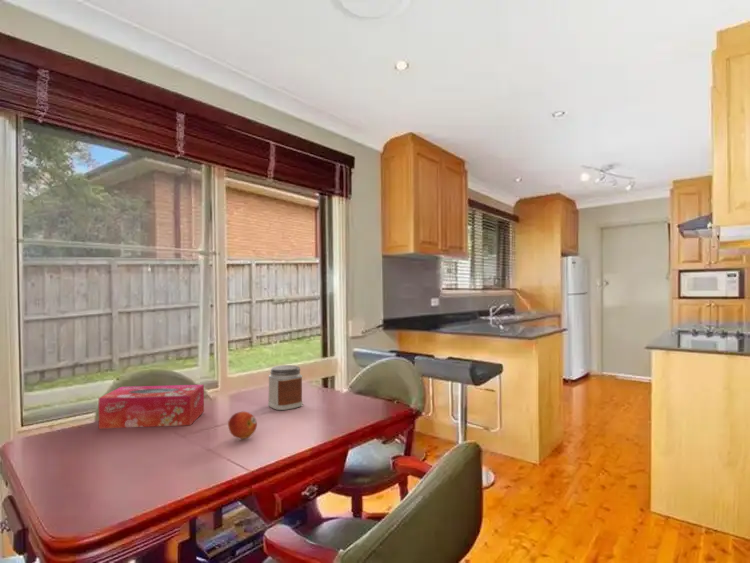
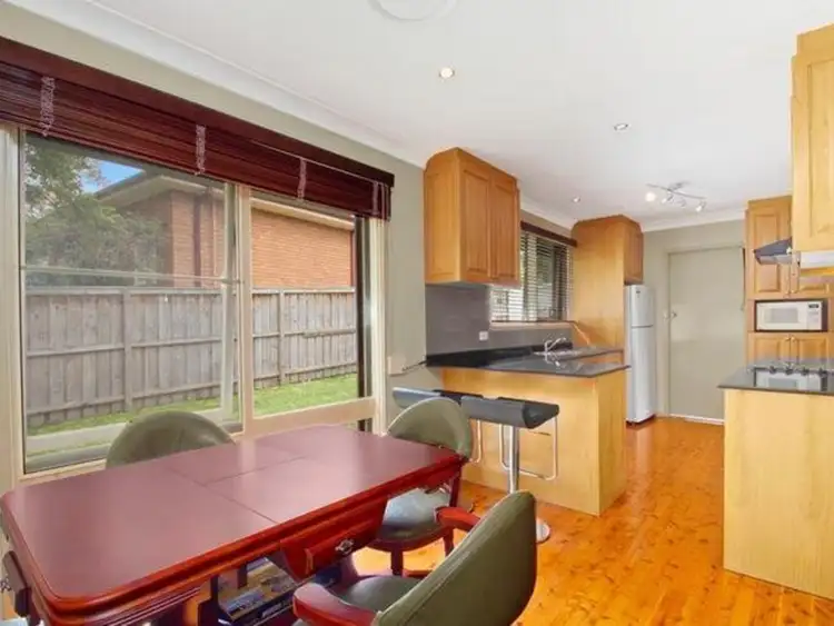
- fruit [227,410,258,440]
- tissue box [98,384,205,430]
- jar [267,364,304,411]
